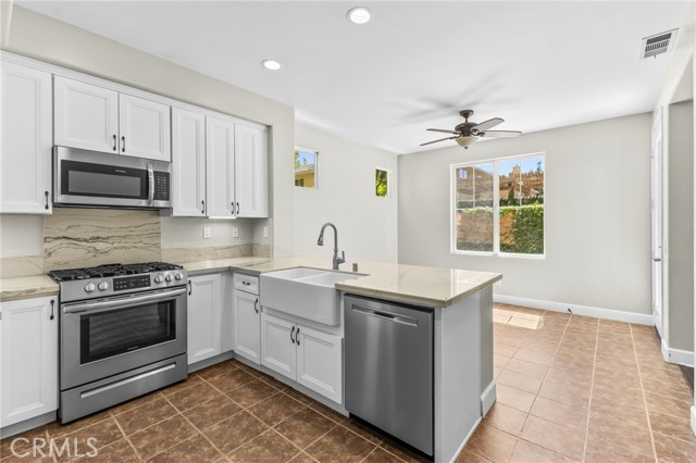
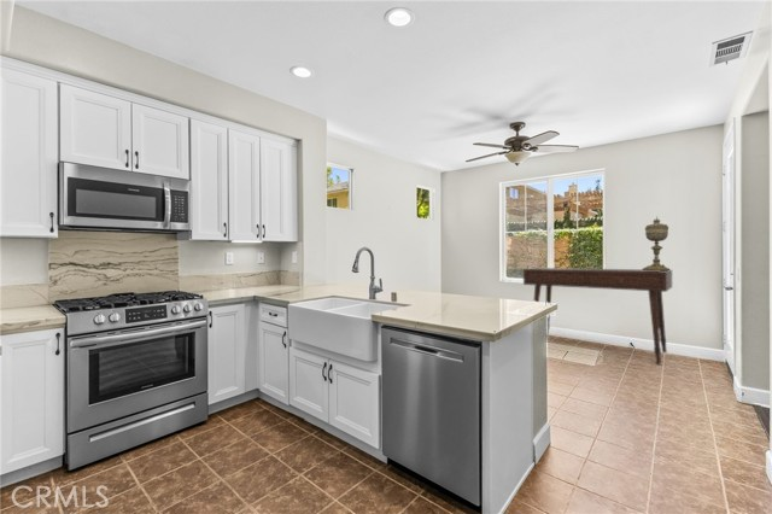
+ desk [522,267,673,366]
+ decorative urn [642,216,671,271]
